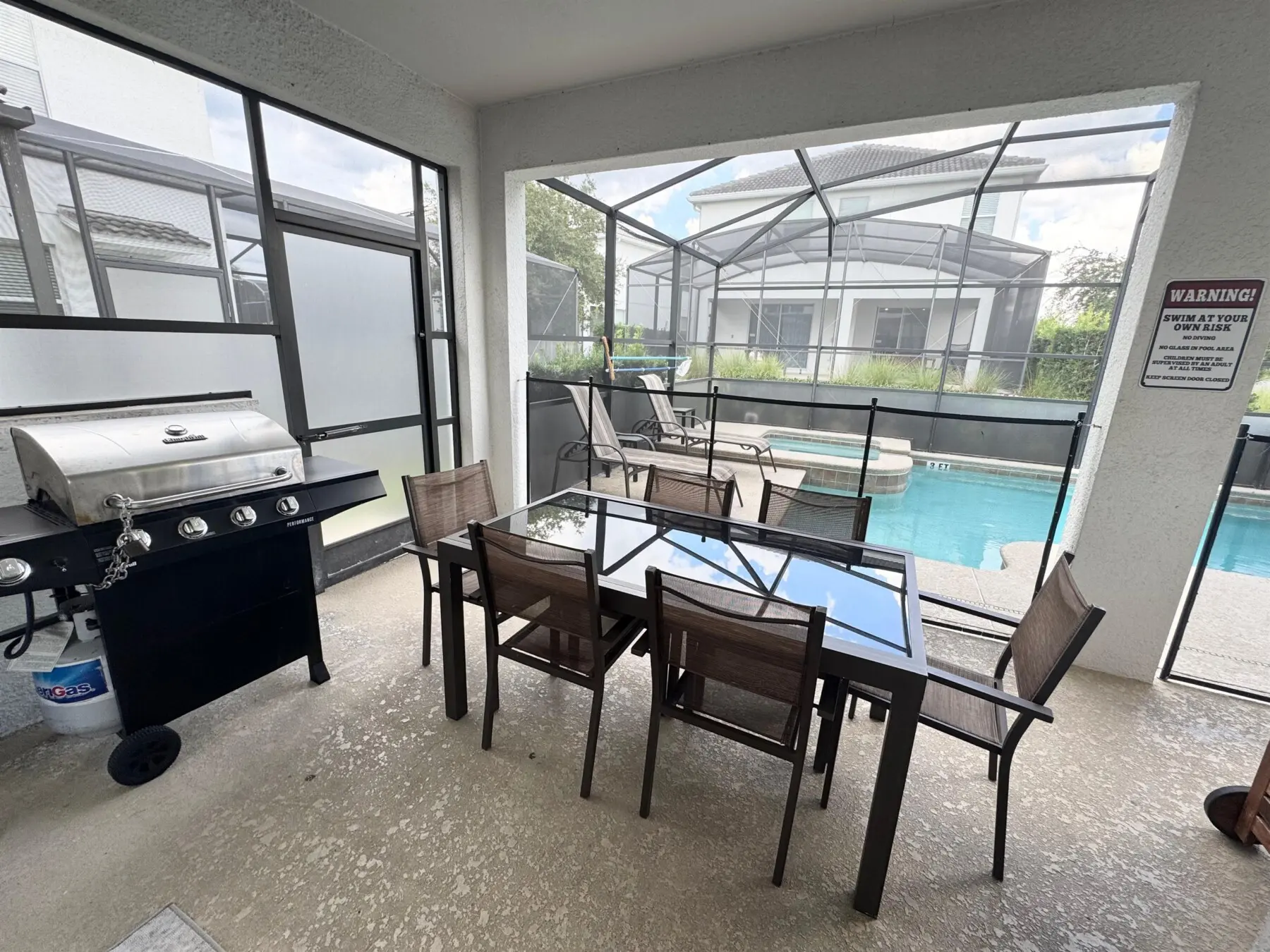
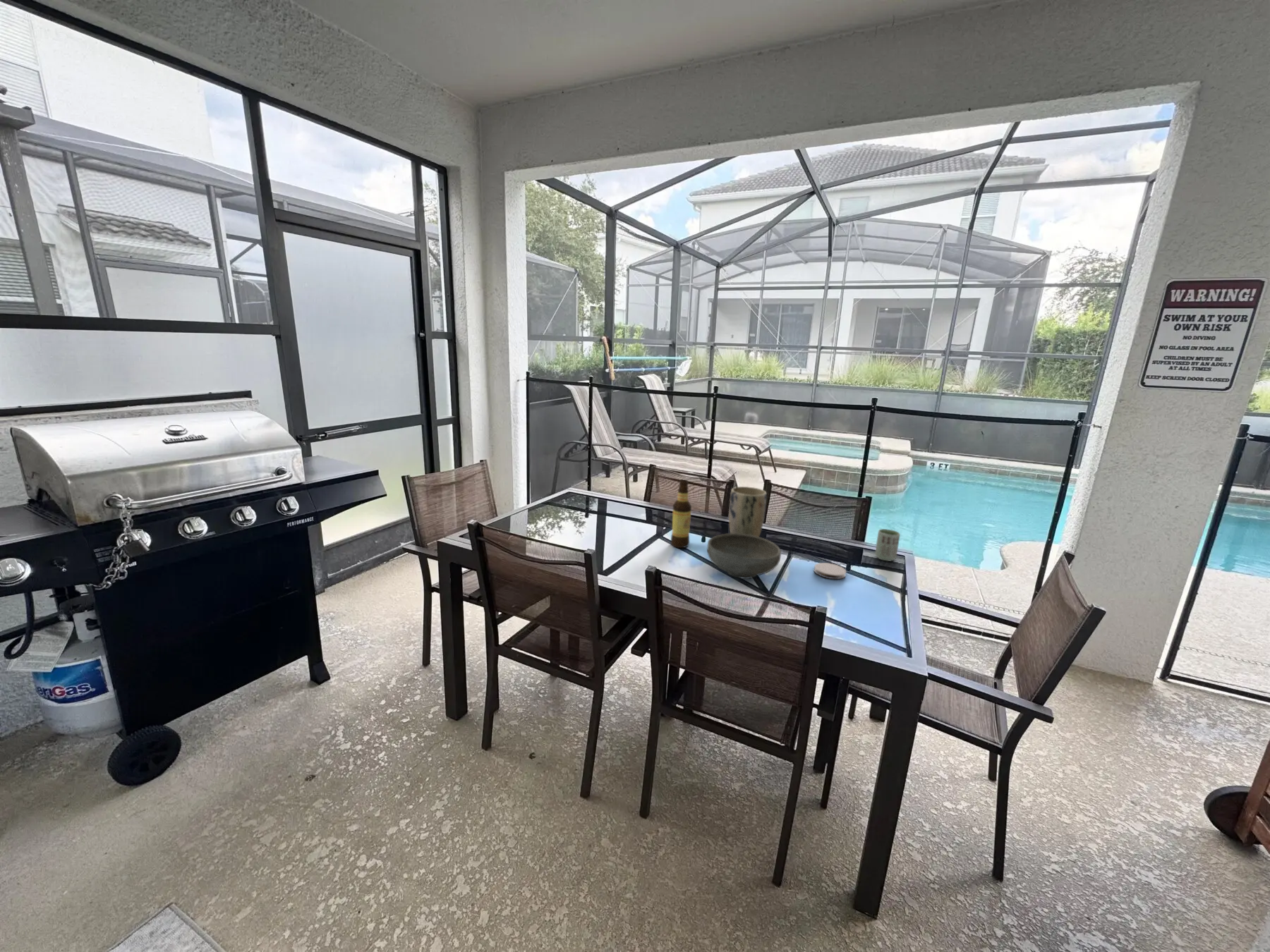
+ coaster [814,562,847,580]
+ bowl [706,532,782,580]
+ plant pot [728,486,767,537]
+ cup [874,528,901,562]
+ bottle [670,479,692,549]
